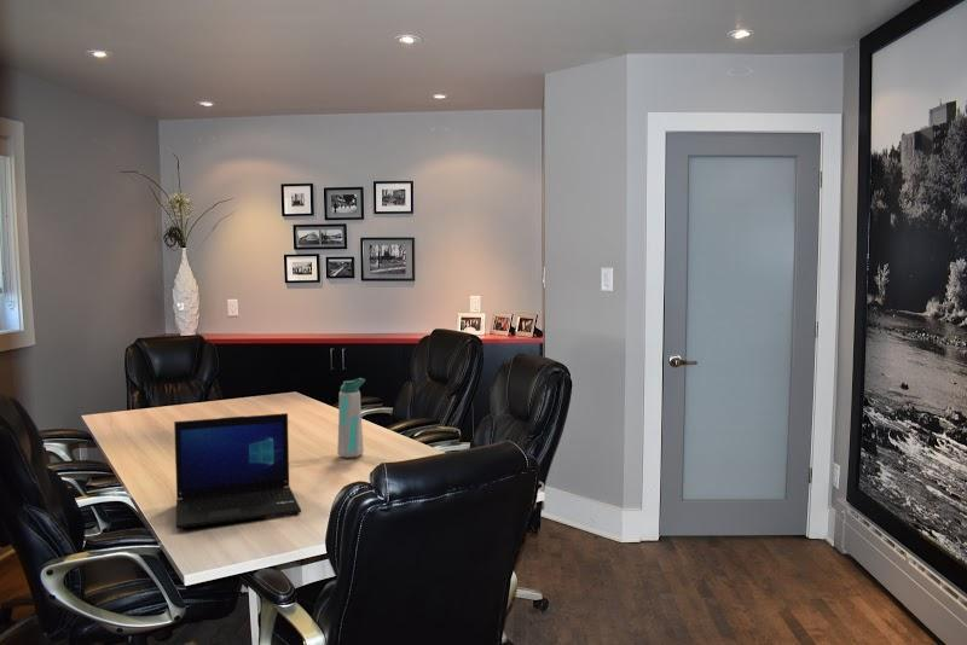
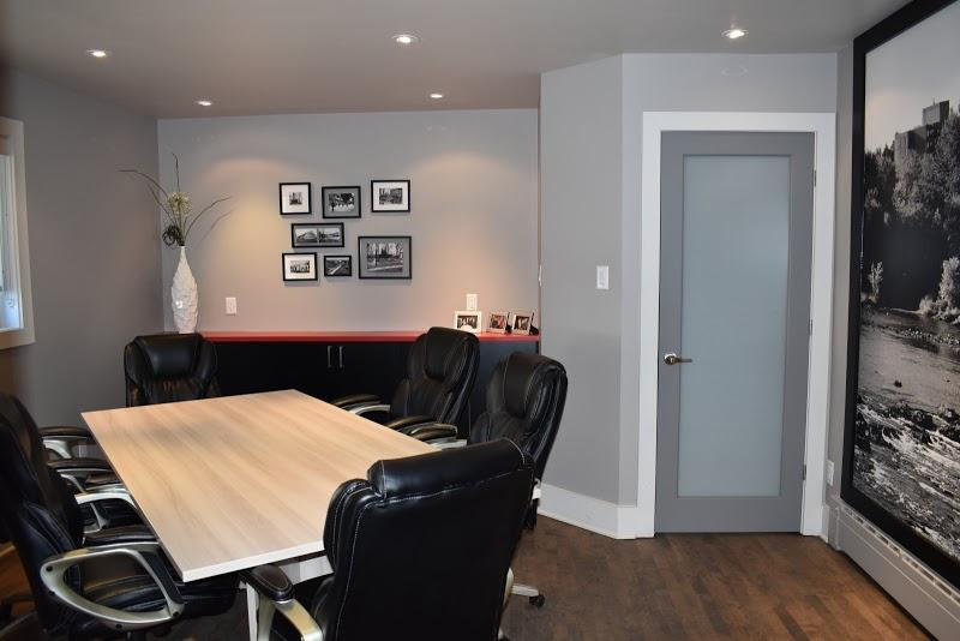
- laptop [173,412,302,529]
- water bottle [336,377,366,459]
